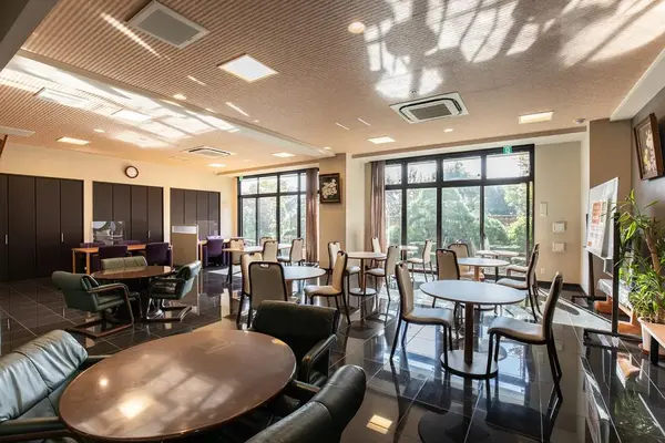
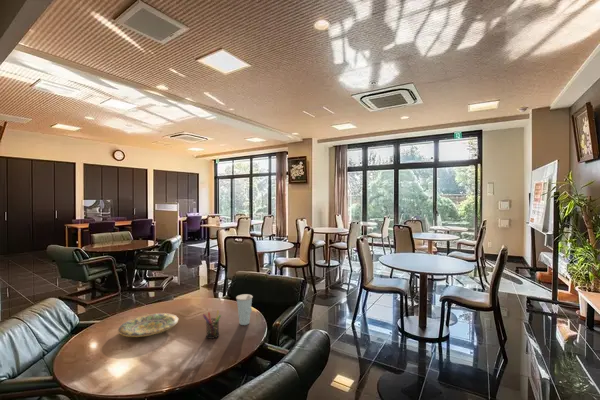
+ plate [117,312,180,338]
+ pen holder [202,309,222,340]
+ cup [235,293,254,326]
